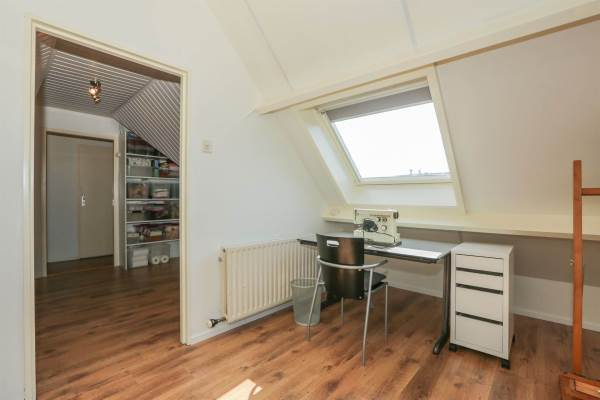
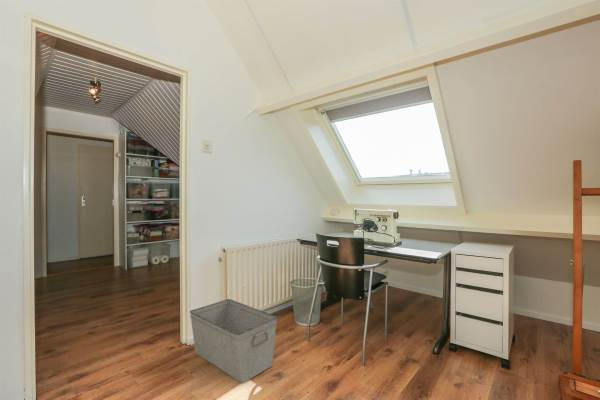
+ storage bin [189,298,278,384]
